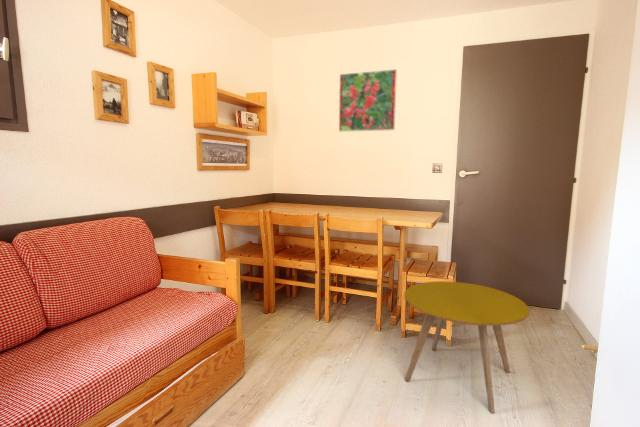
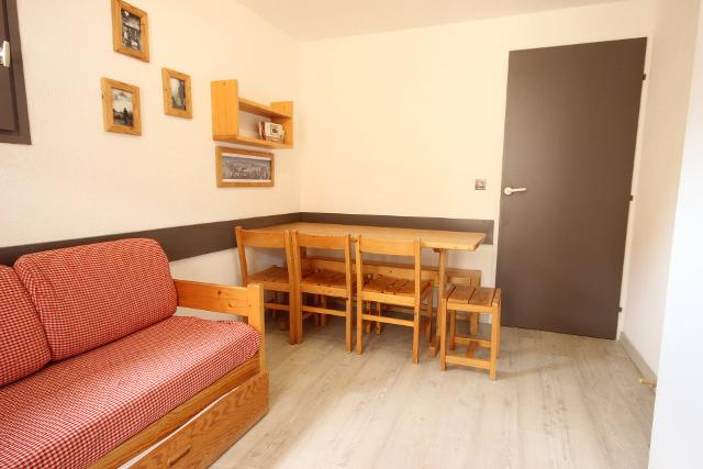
- side table [403,280,530,415]
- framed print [338,68,398,133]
